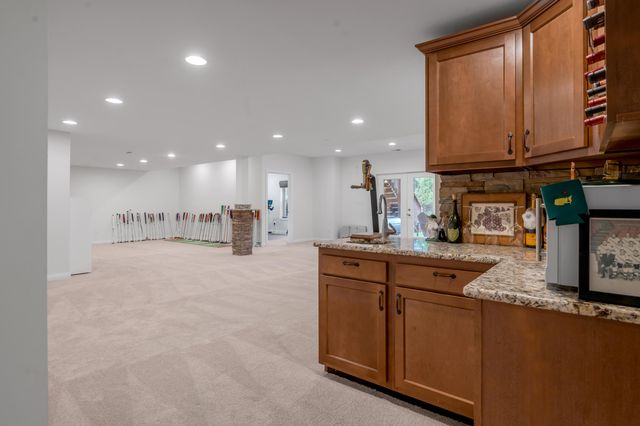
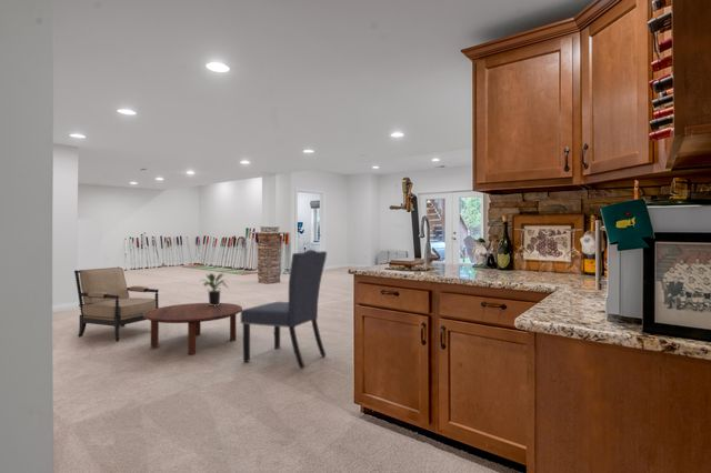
+ chair [239,249,328,370]
+ potted plant [200,272,230,306]
+ chair [73,266,160,342]
+ coffee table [143,302,243,355]
